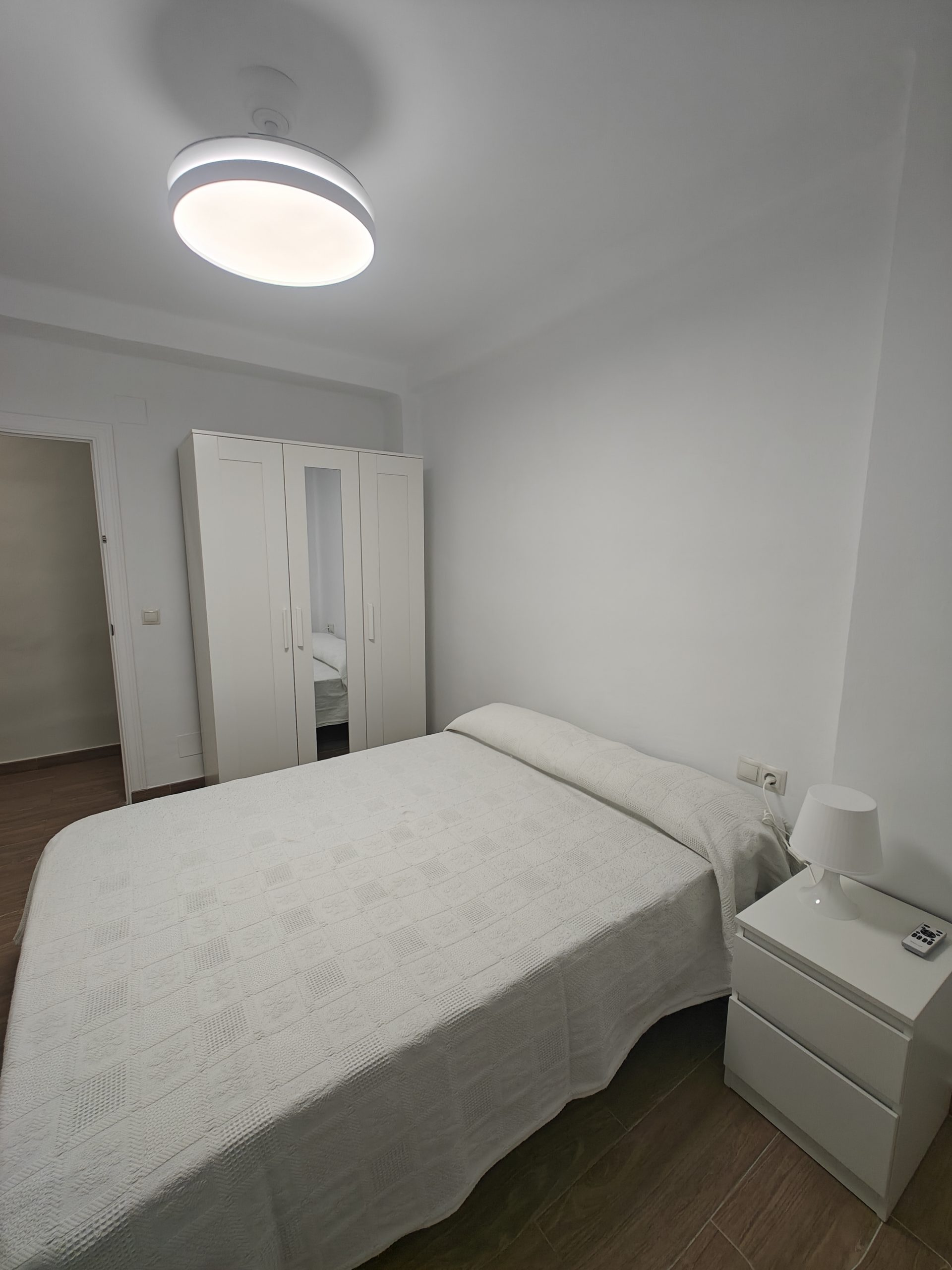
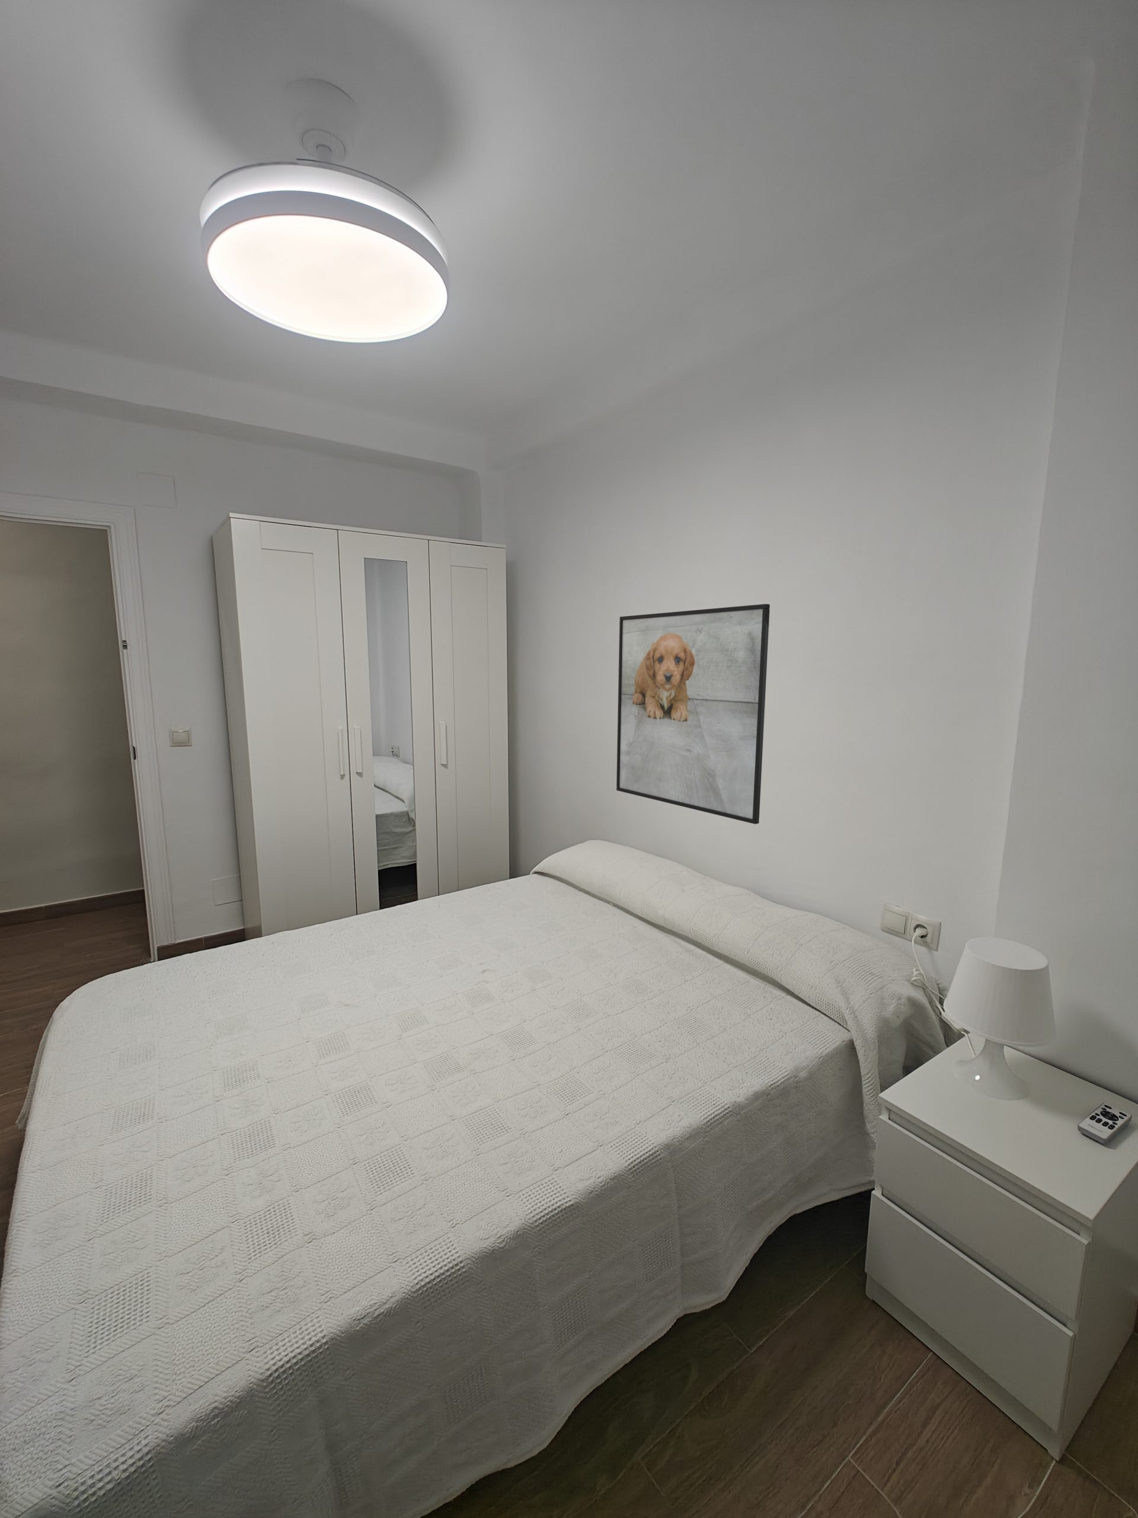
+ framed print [616,604,771,825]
